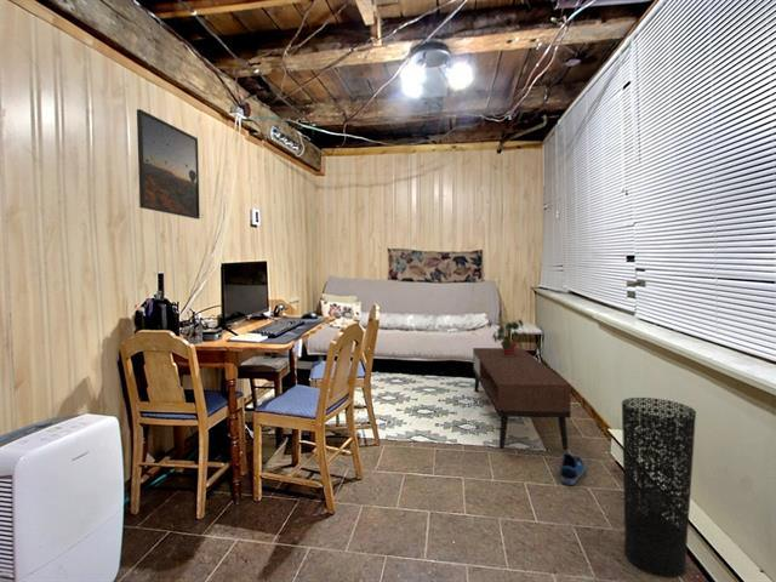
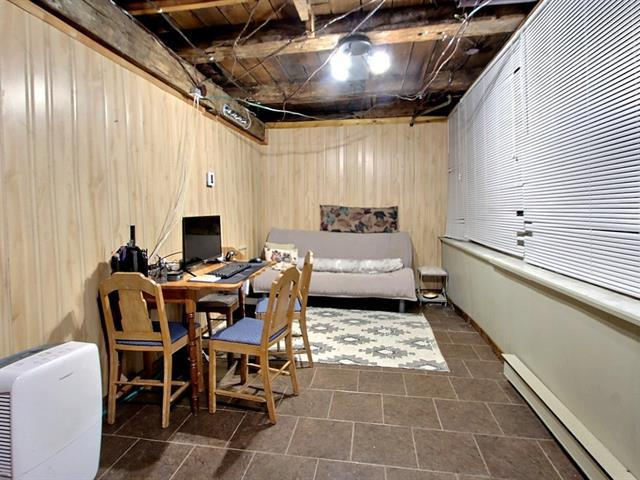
- umbrella stand [621,396,697,578]
- shoe [559,451,587,486]
- potted plant [487,309,527,356]
- coffee table [472,347,572,451]
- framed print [136,108,201,221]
